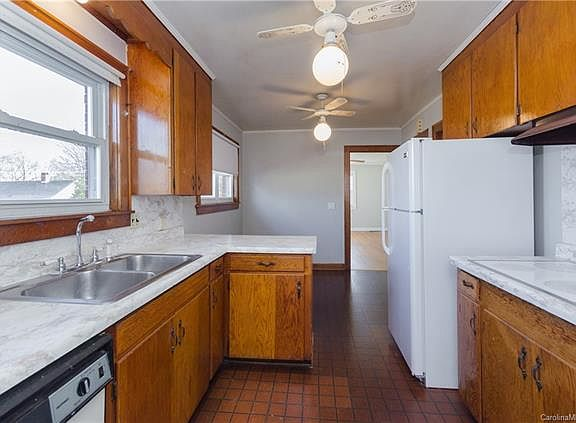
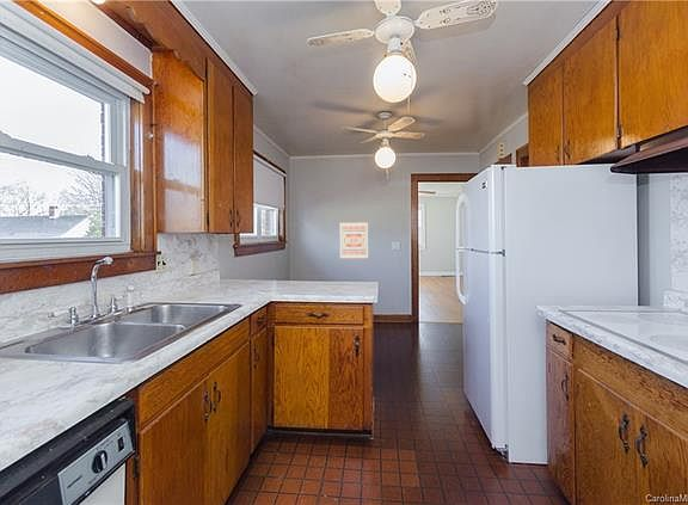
+ wall art [339,221,369,260]
